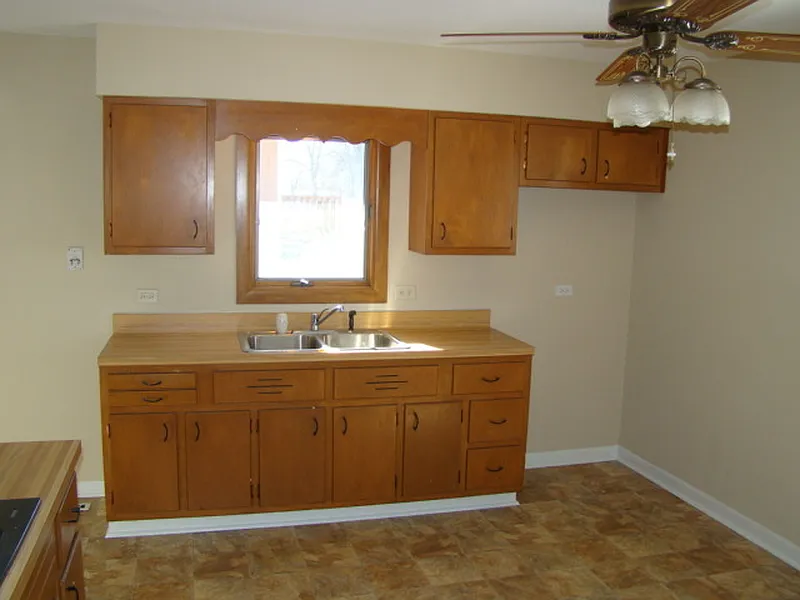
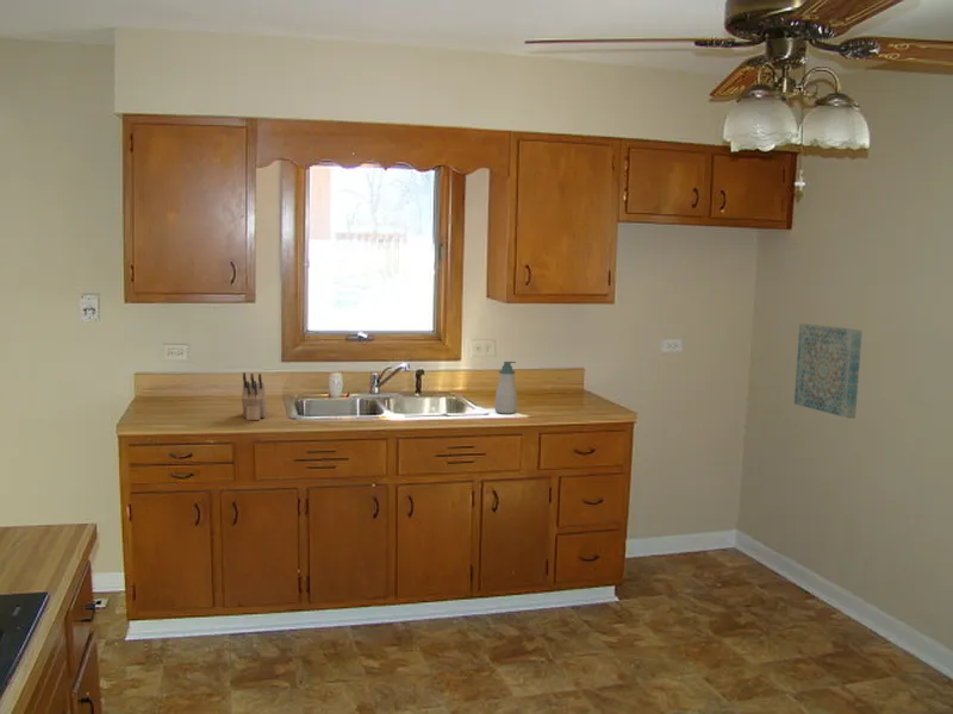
+ wall art [793,322,864,419]
+ soap bottle [493,361,518,415]
+ knife block [241,371,268,421]
